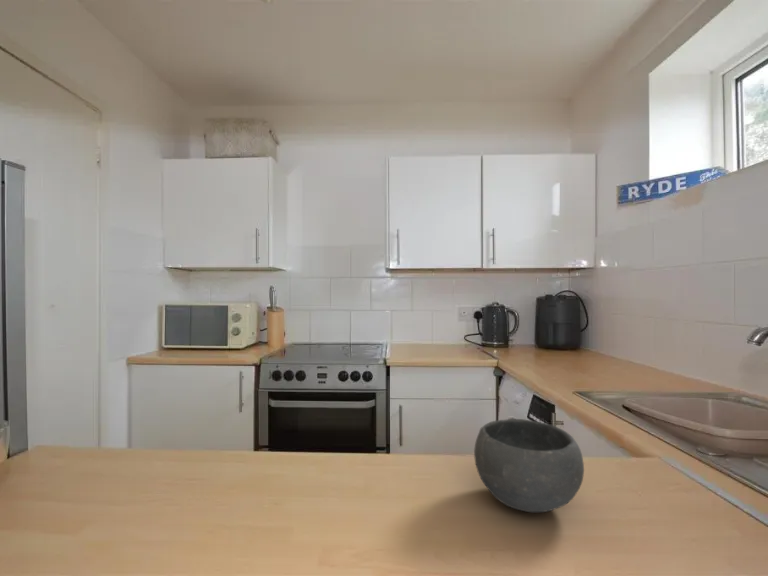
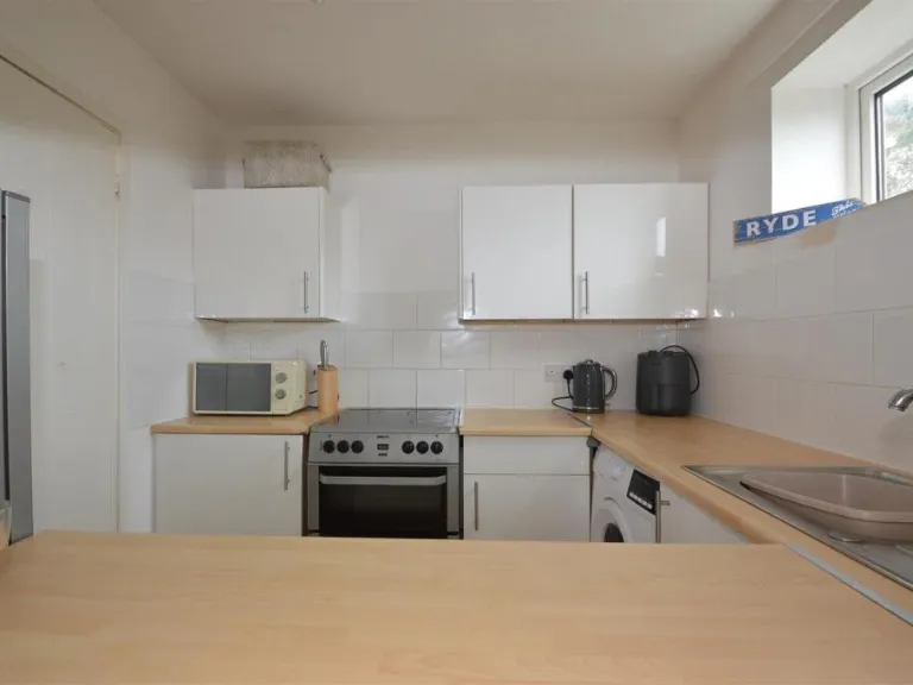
- bowl [473,418,585,513]
